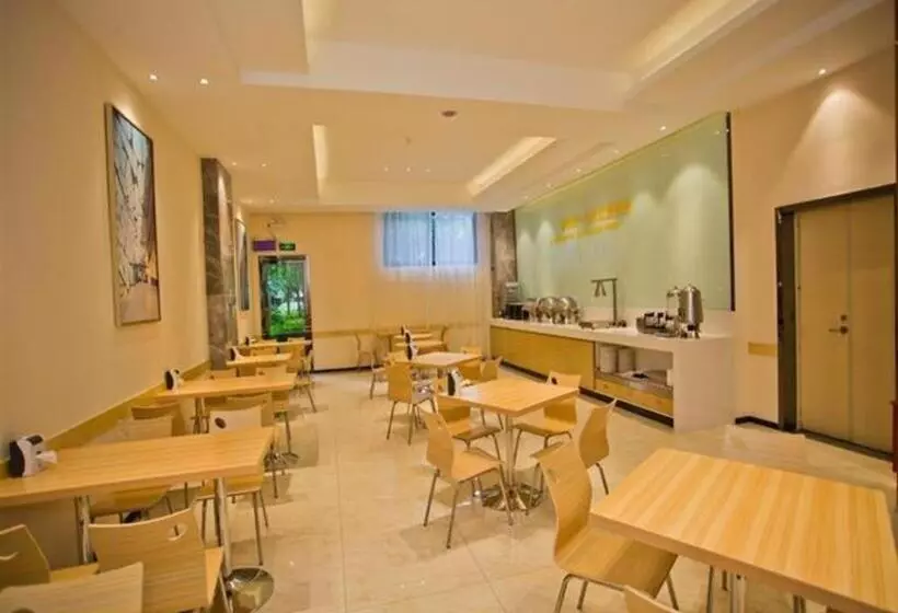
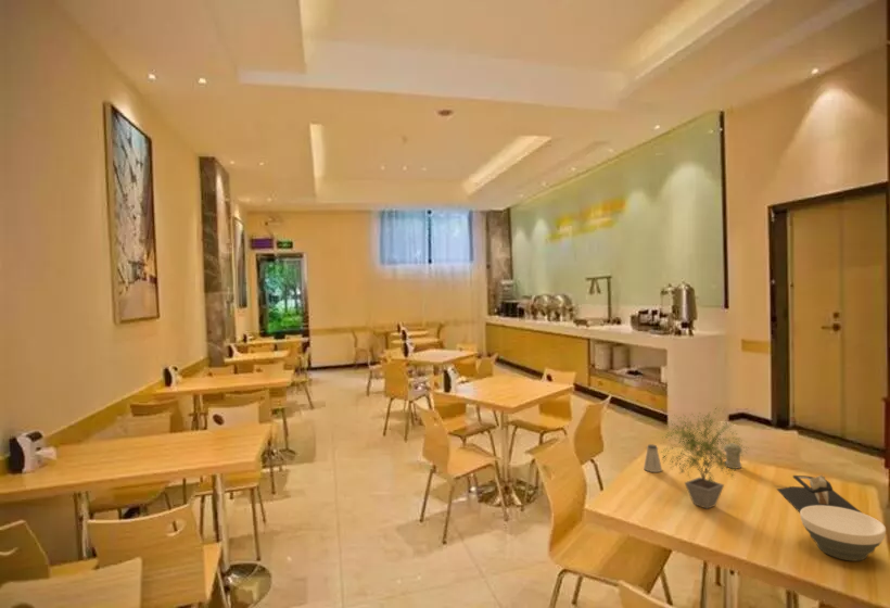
+ saltshaker [643,443,663,473]
+ potted plant [657,407,749,510]
+ bowl [799,506,887,562]
+ napkin holder [775,473,862,512]
+ pepper shaker [723,442,743,469]
